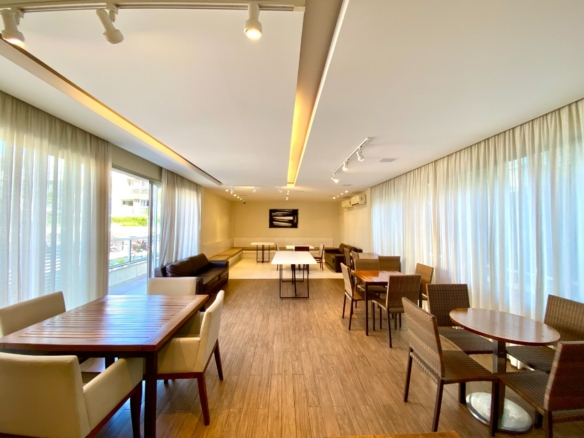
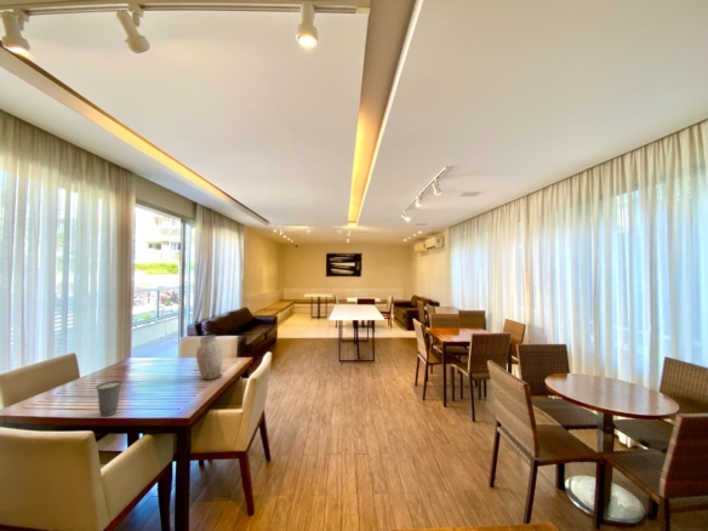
+ vase [195,333,224,381]
+ cup [95,379,124,418]
